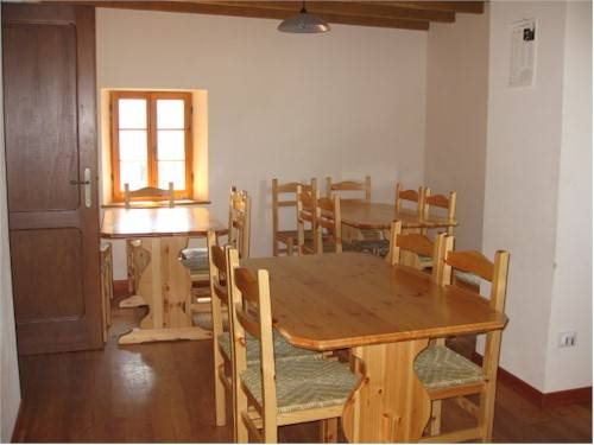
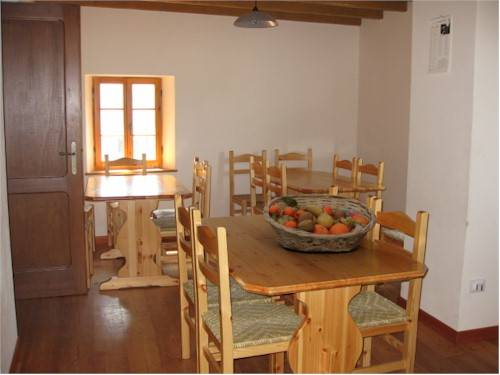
+ fruit basket [262,193,378,253]
